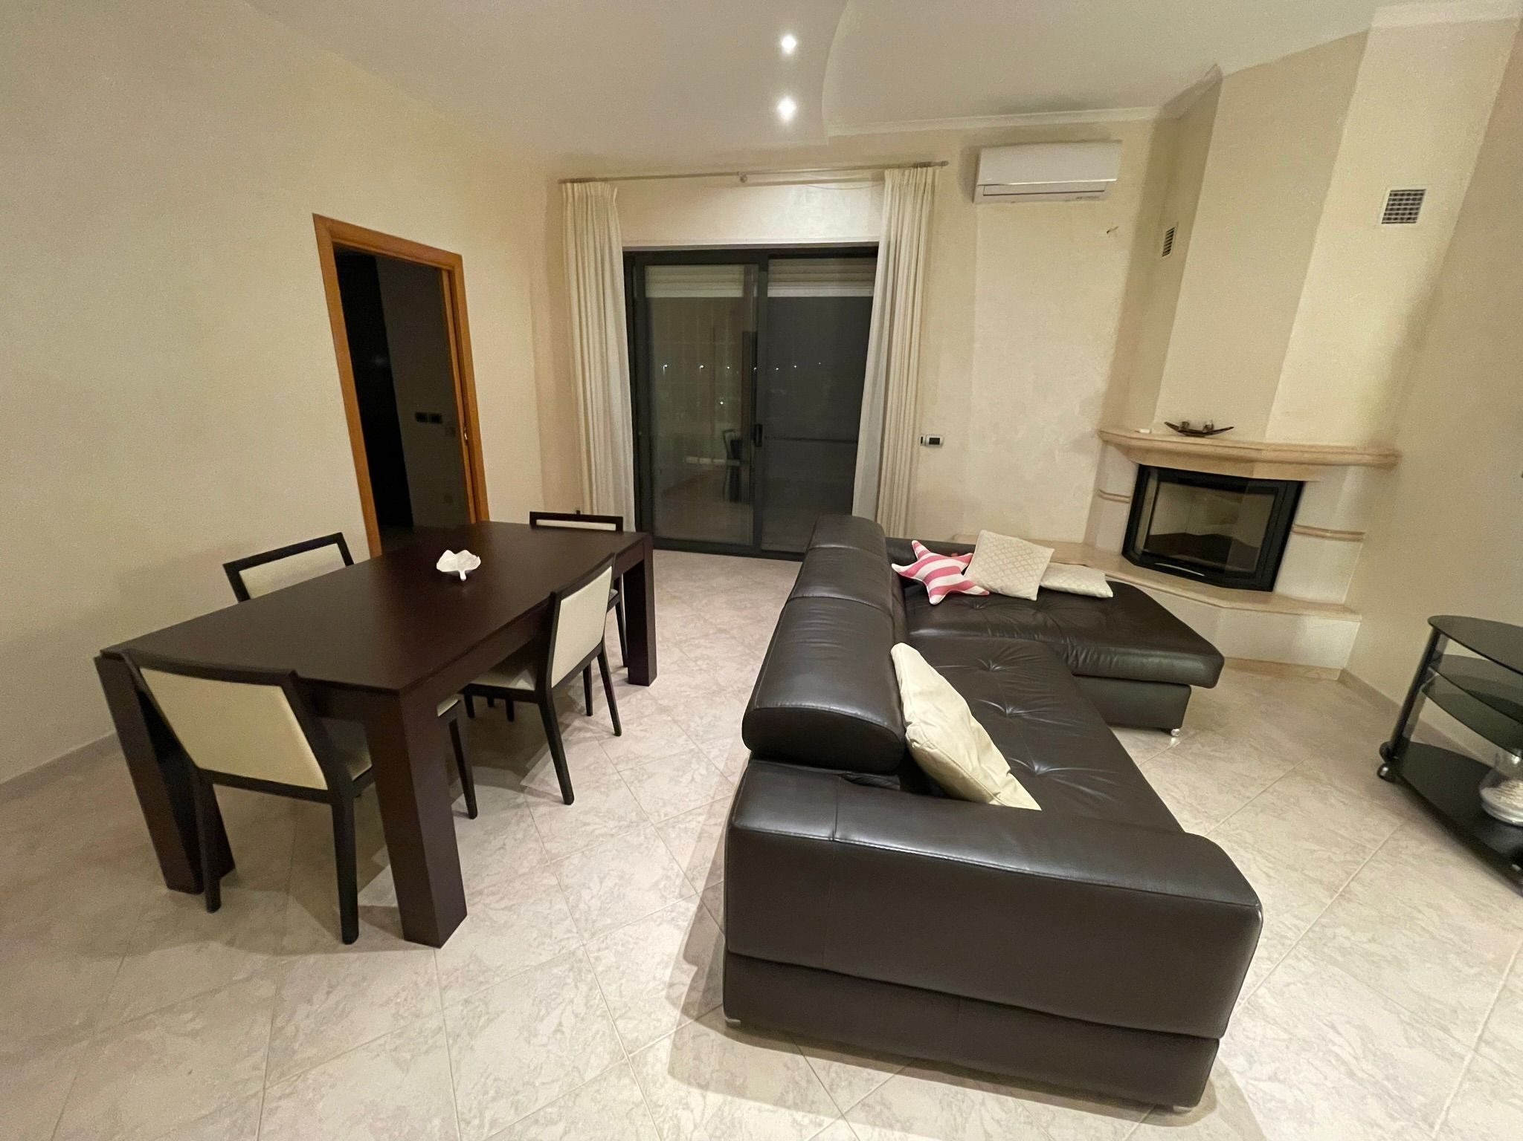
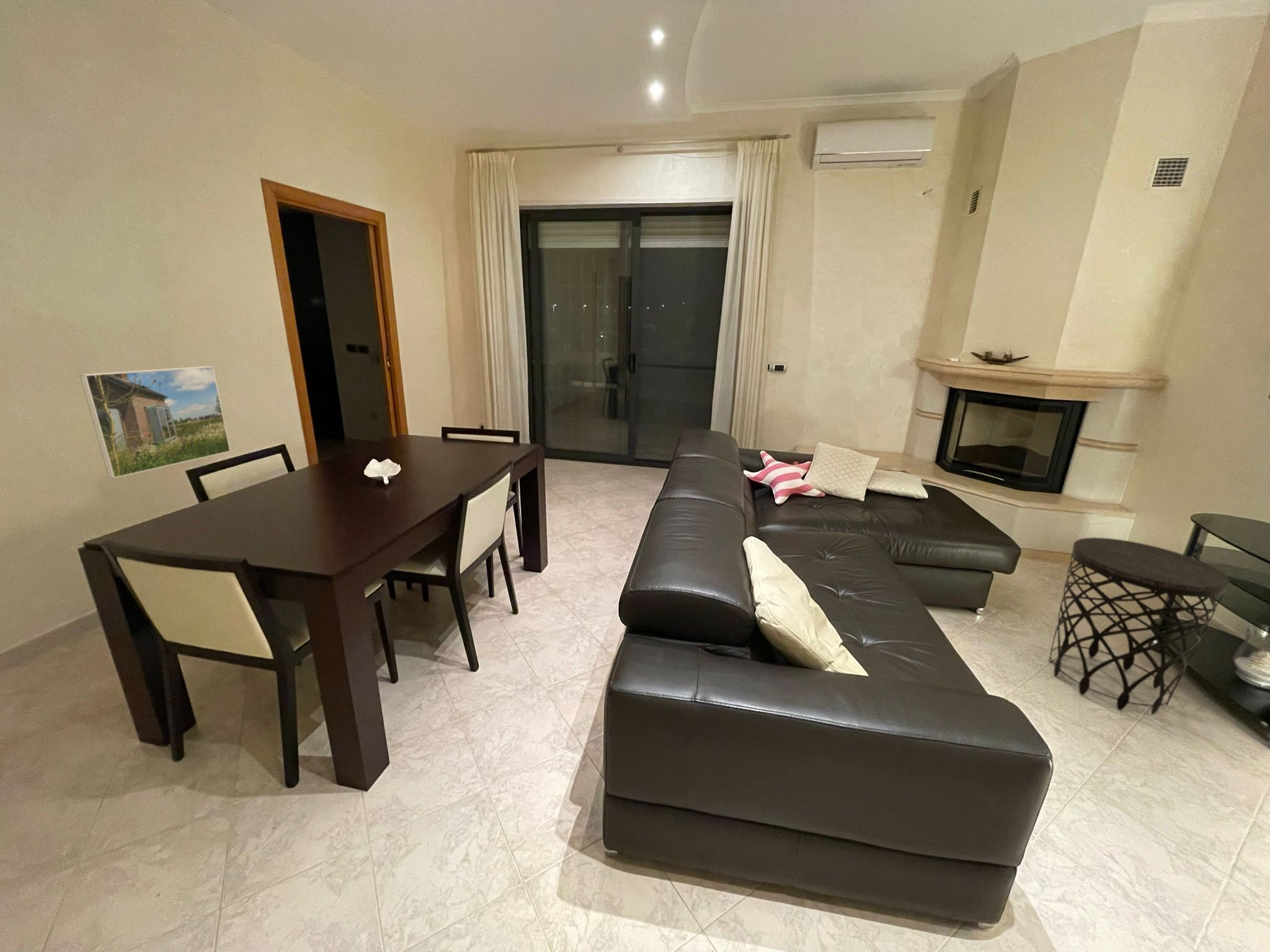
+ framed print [79,366,231,479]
+ side table [1048,537,1230,715]
